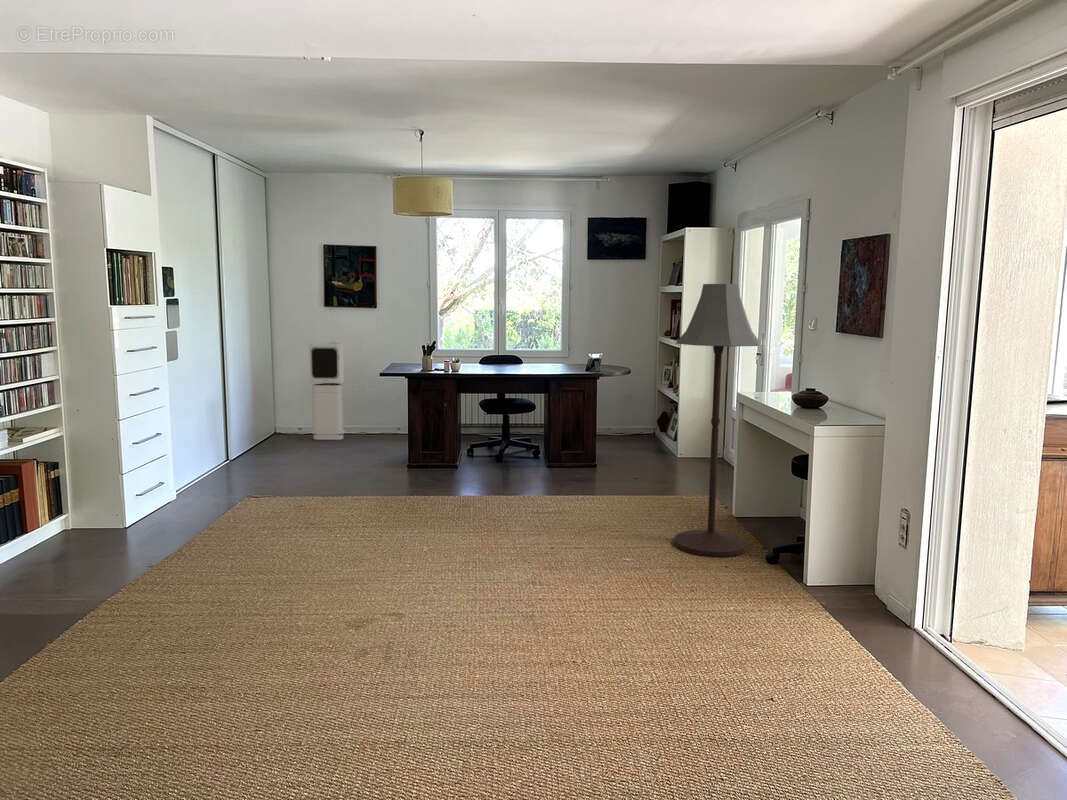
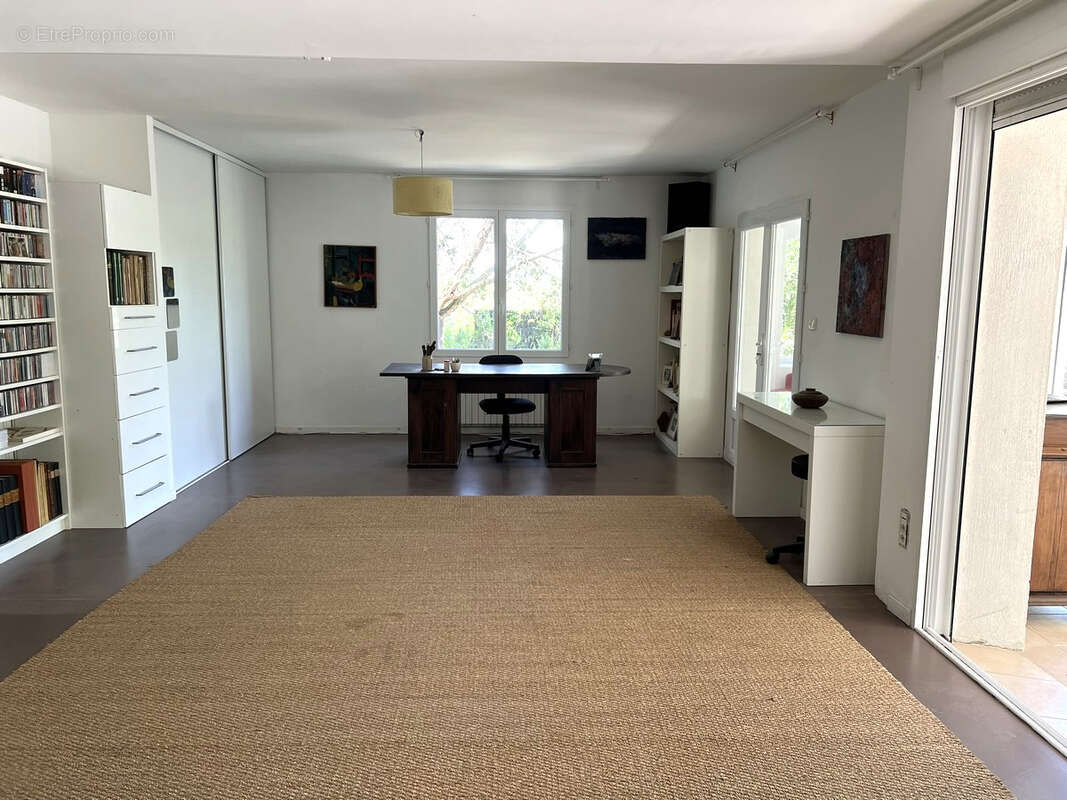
- floor lamp [673,283,762,558]
- air purifier [308,341,346,441]
